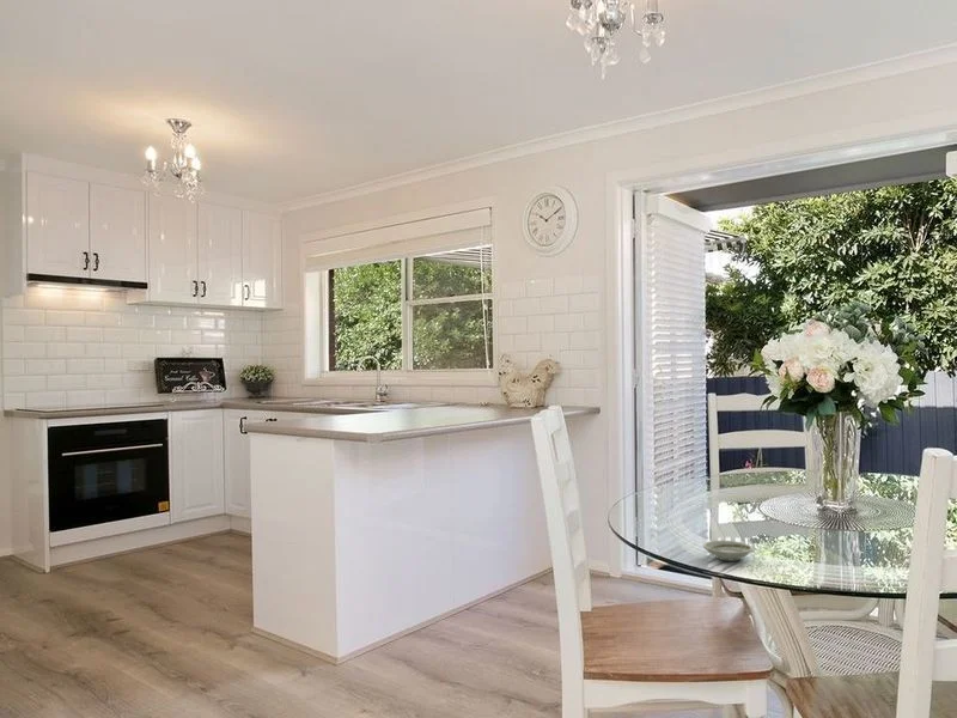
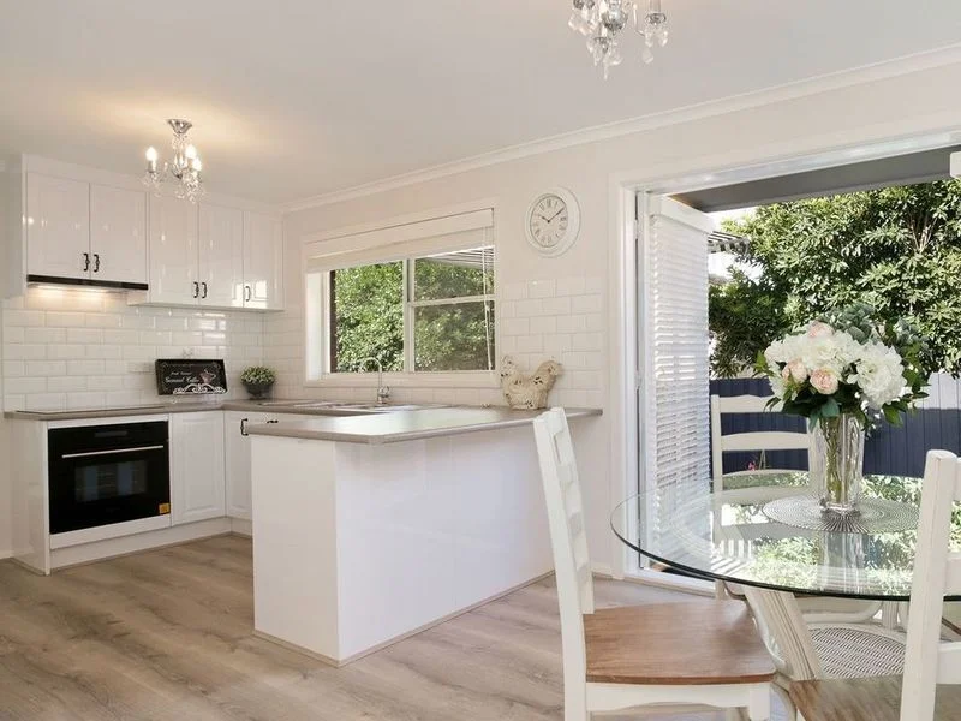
- saucer [702,540,754,562]
